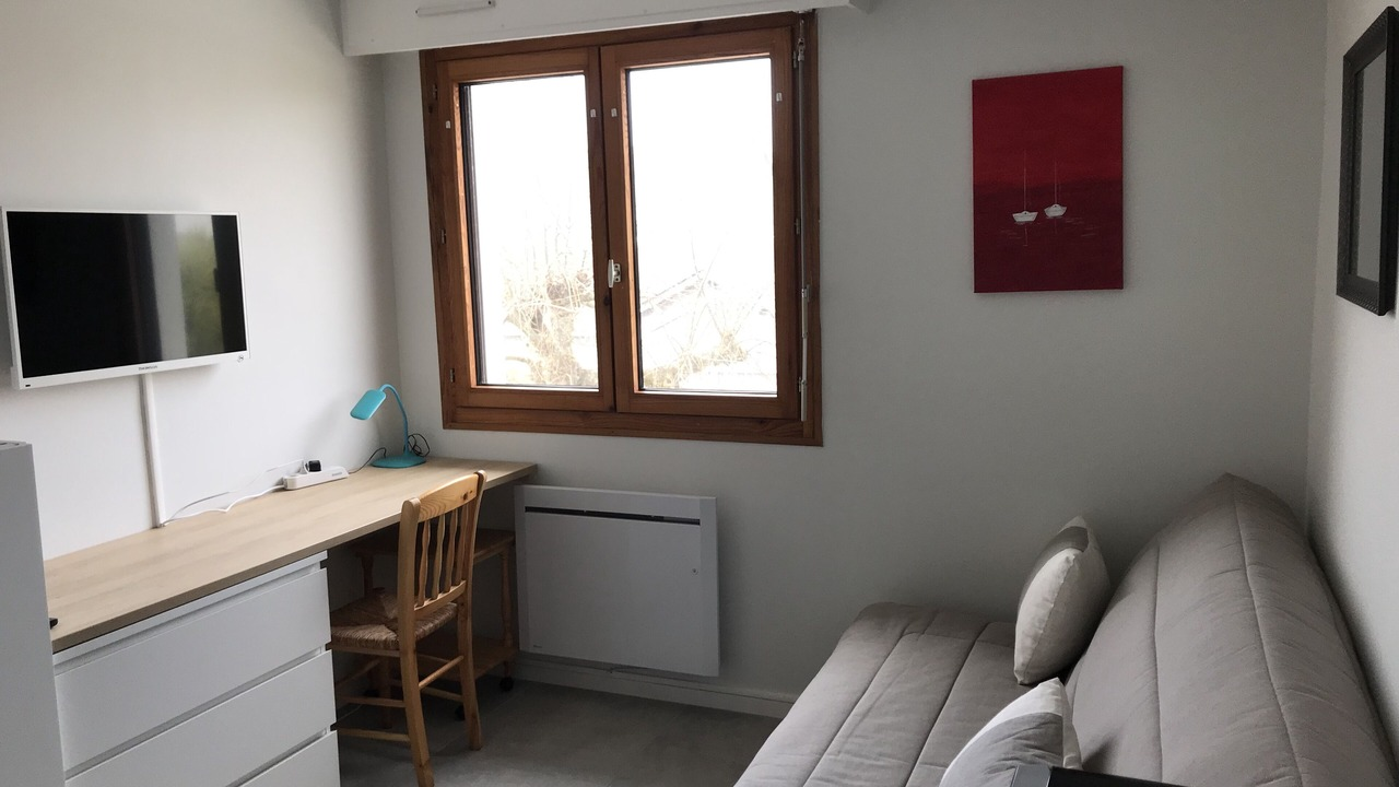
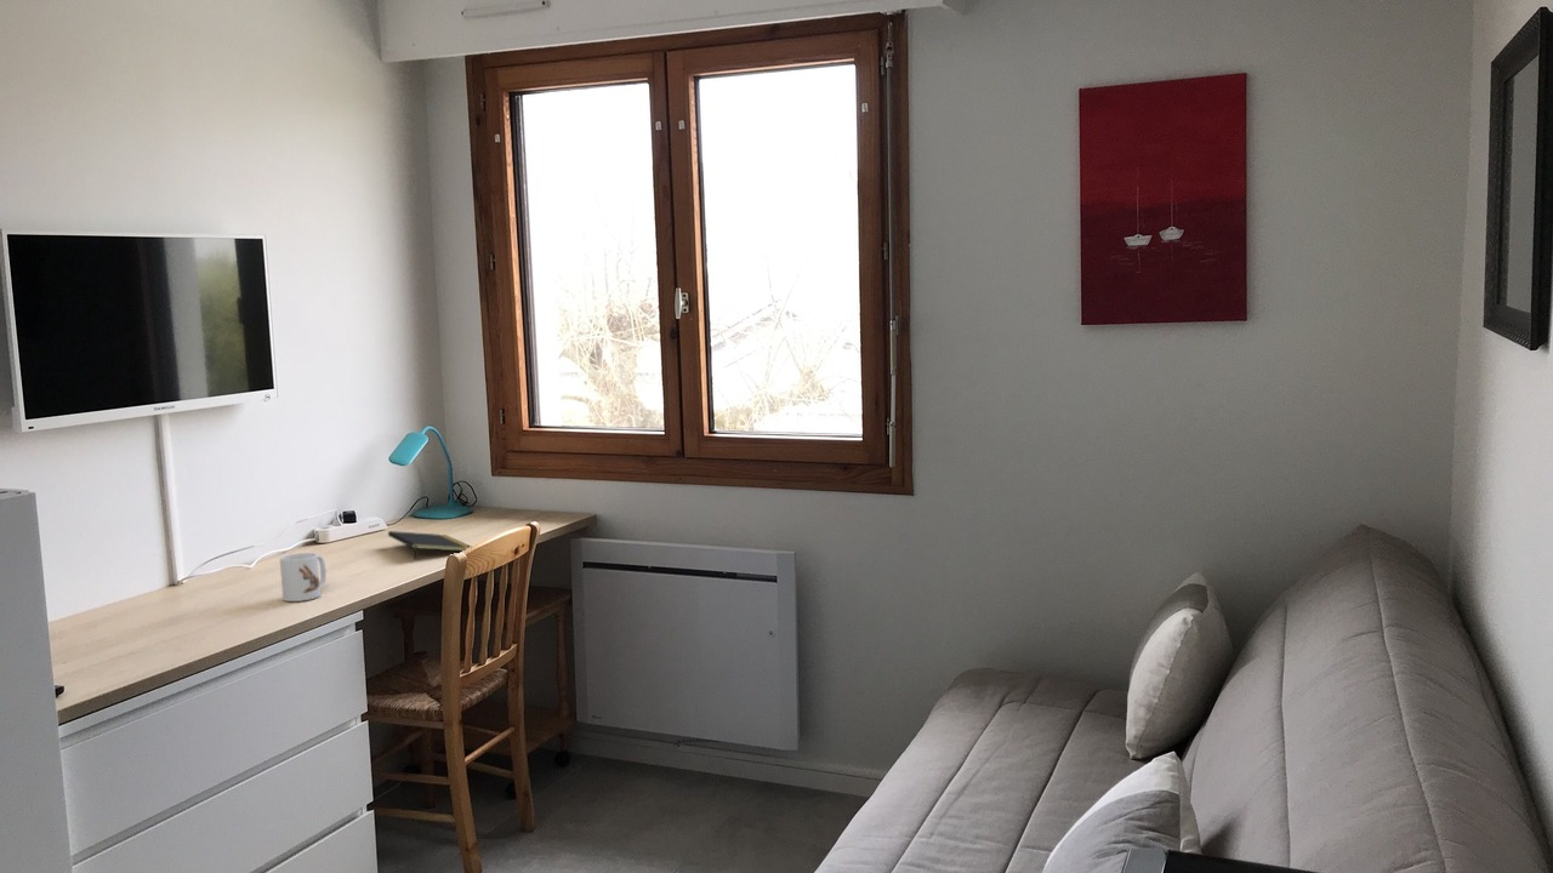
+ mug [279,552,328,603]
+ notepad [387,530,472,561]
